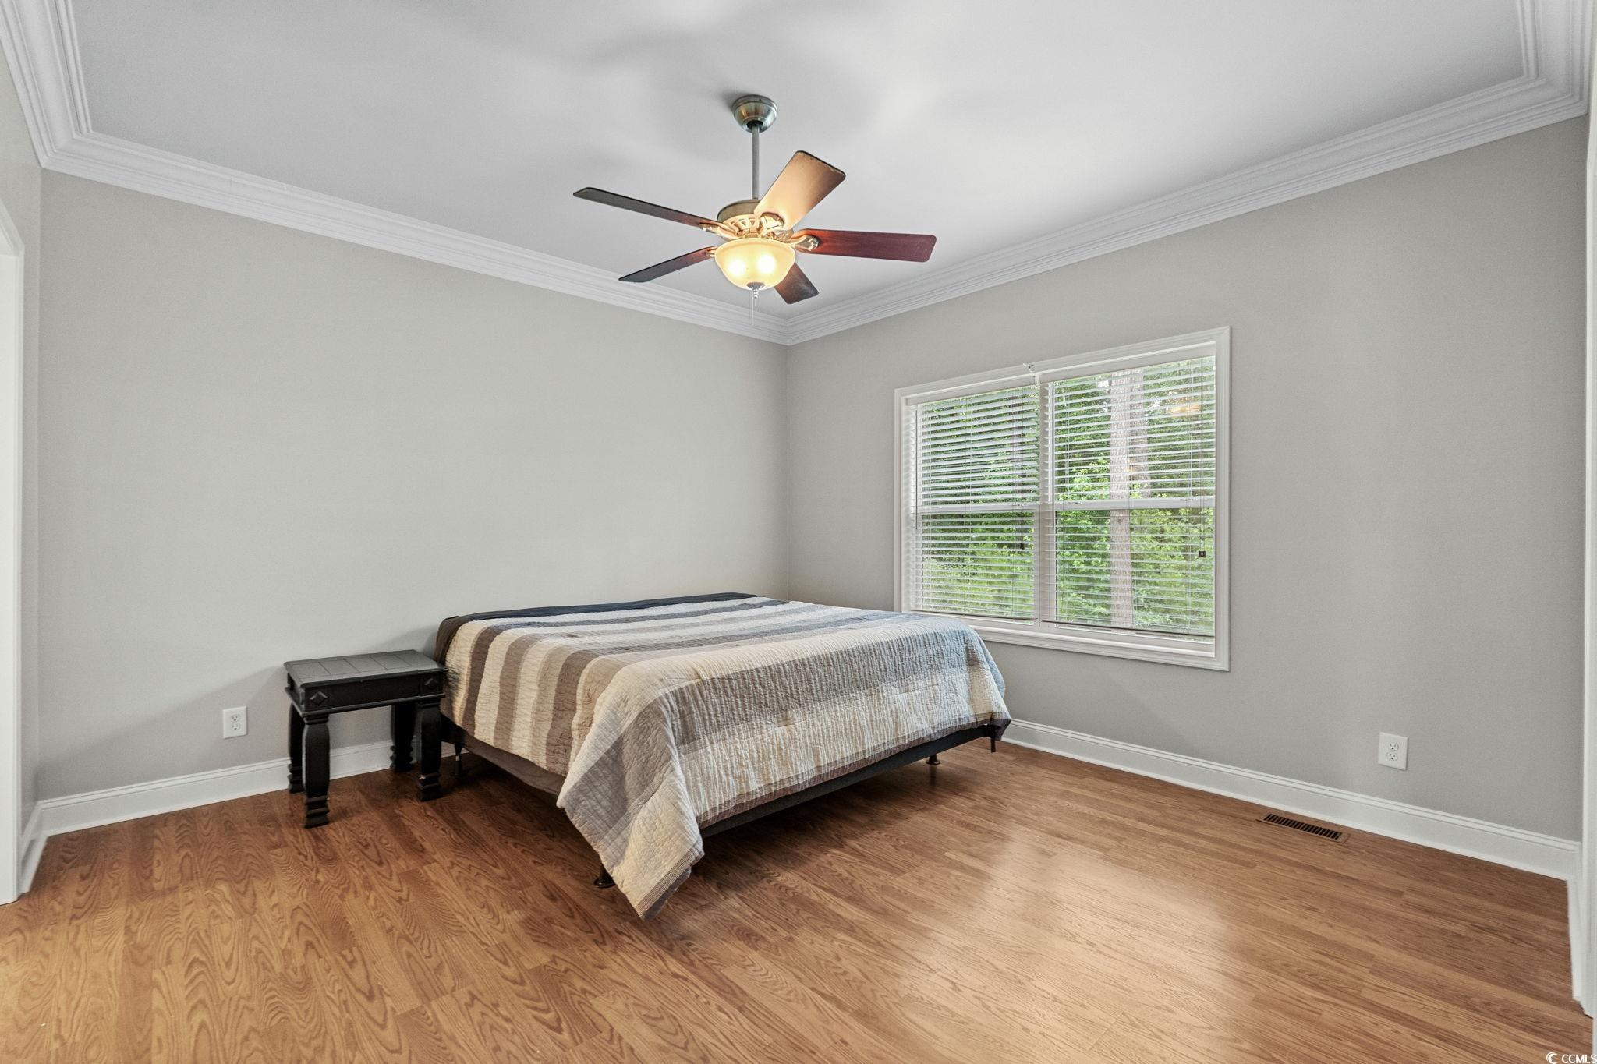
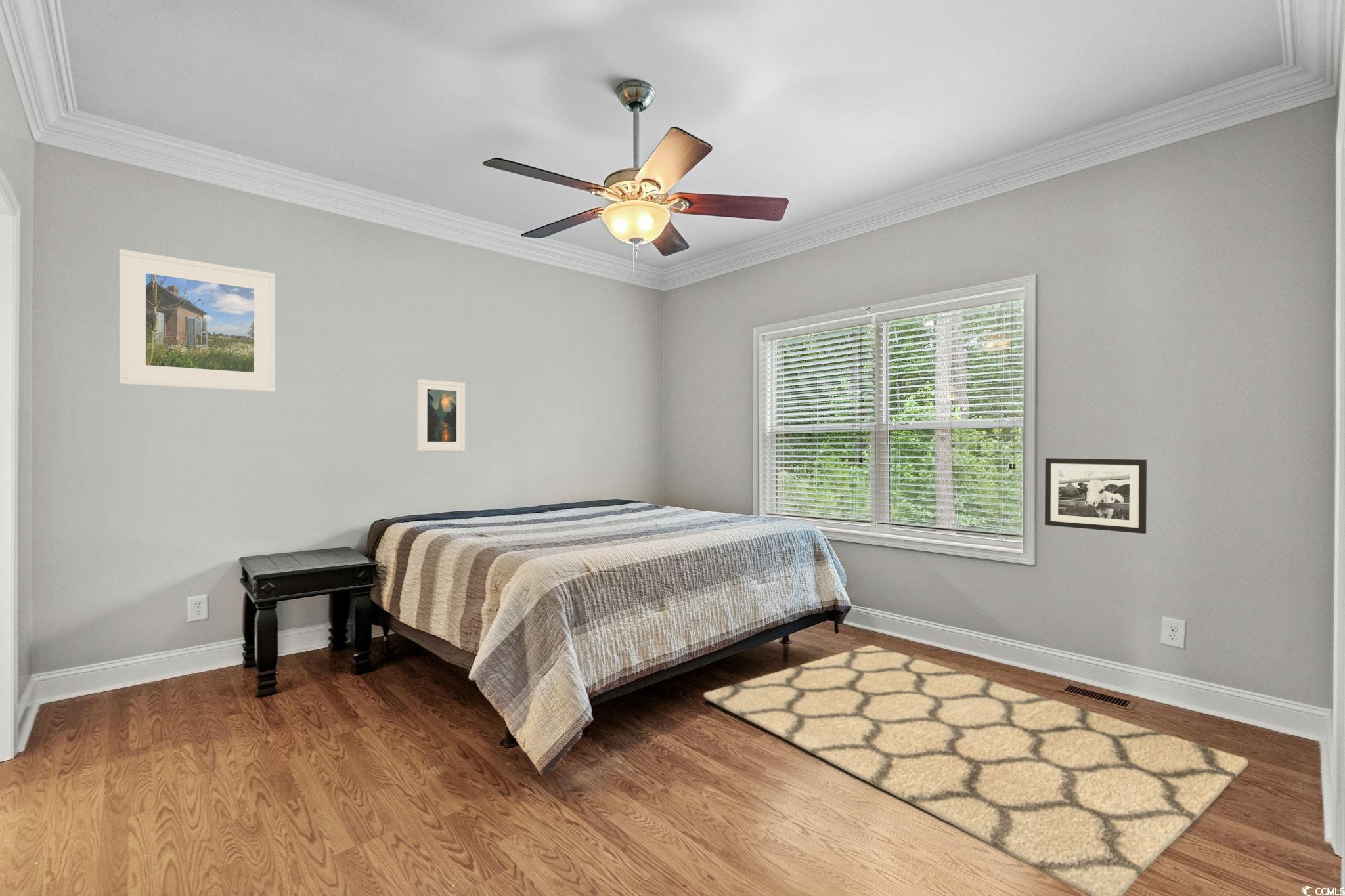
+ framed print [119,249,276,393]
+ picture frame [1044,458,1147,534]
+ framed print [416,379,466,452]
+ rug [703,645,1249,896]
